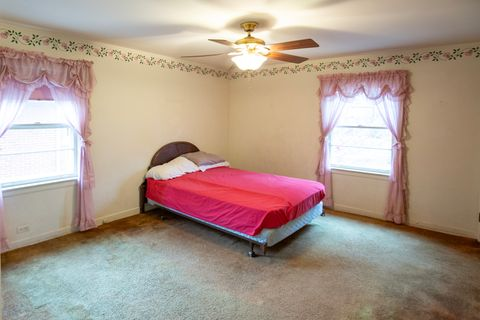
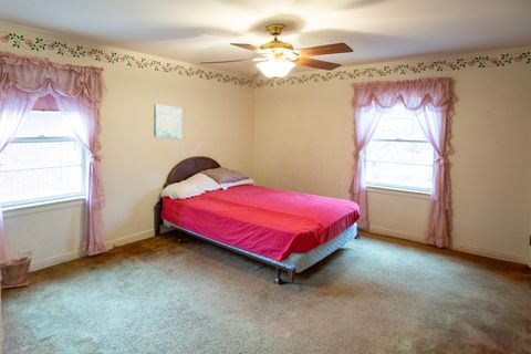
+ wall art [153,103,183,139]
+ plant pot [0,256,33,290]
